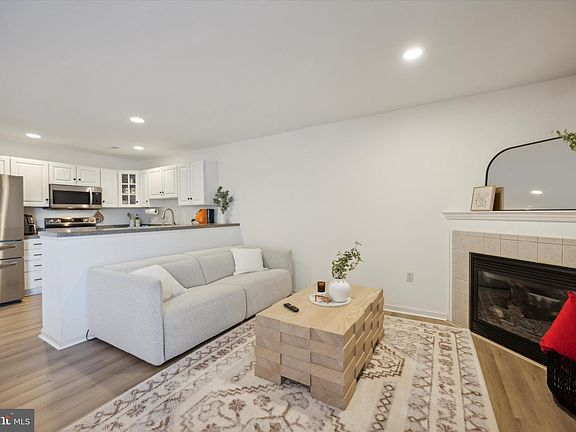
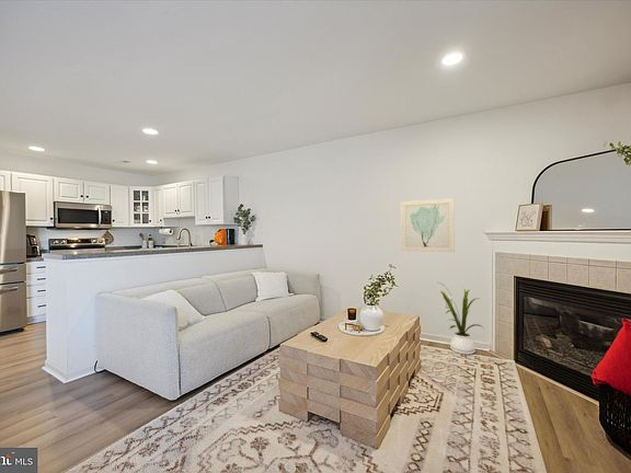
+ wall art [400,197,456,253]
+ house plant [438,281,485,356]
